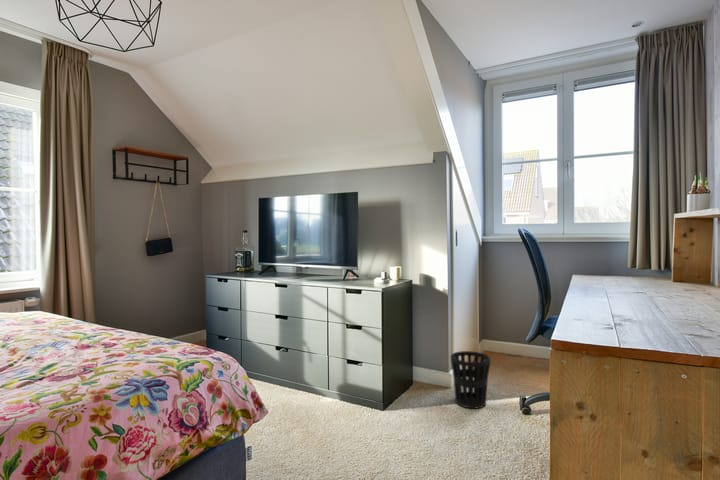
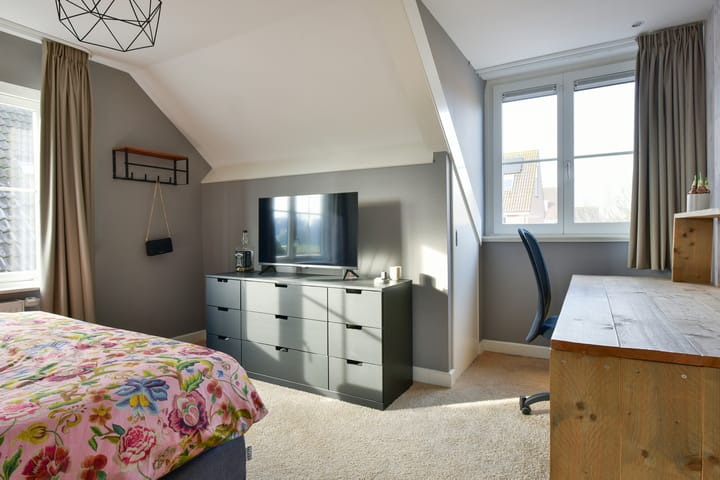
- wastebasket [450,350,492,409]
